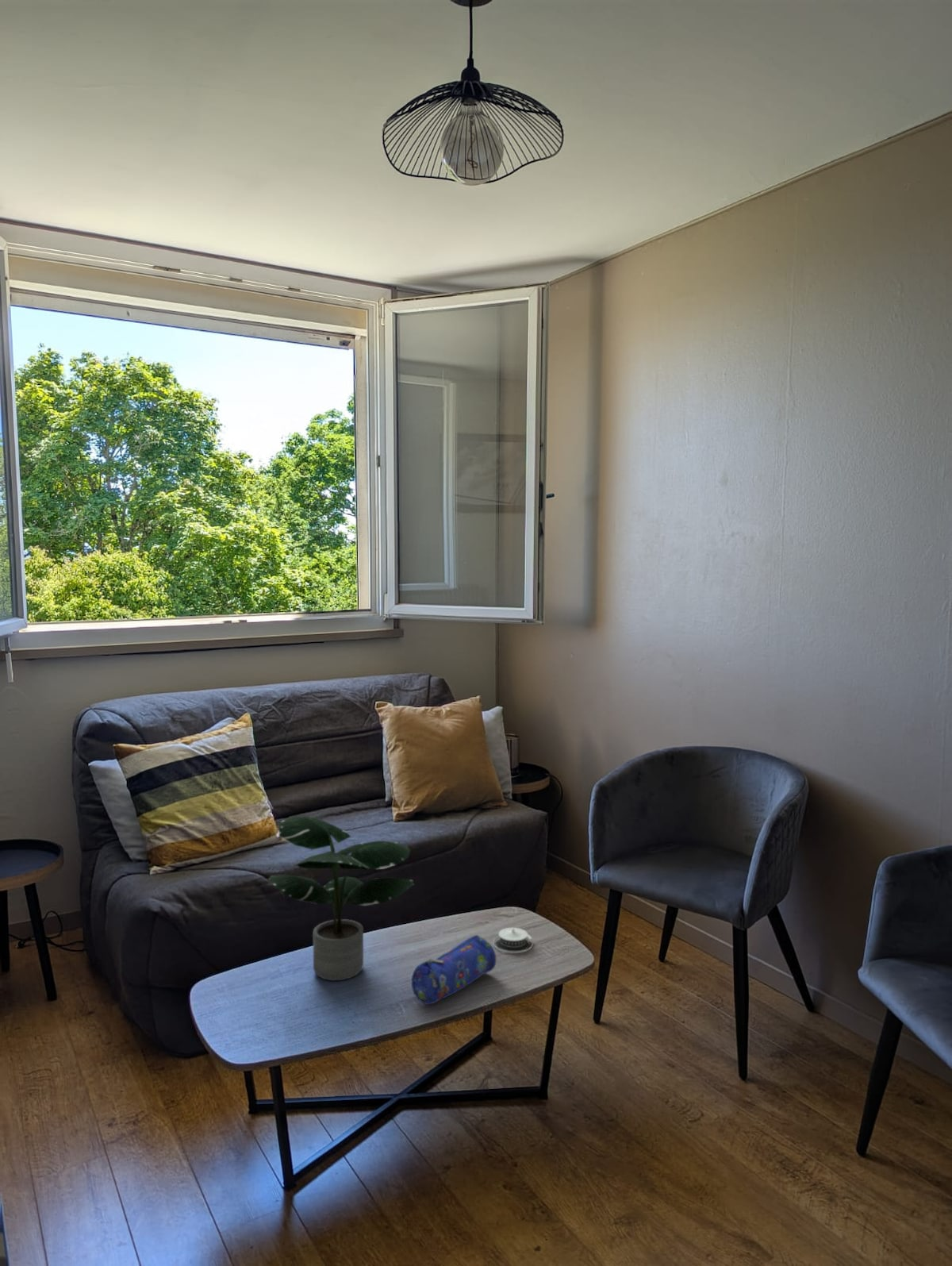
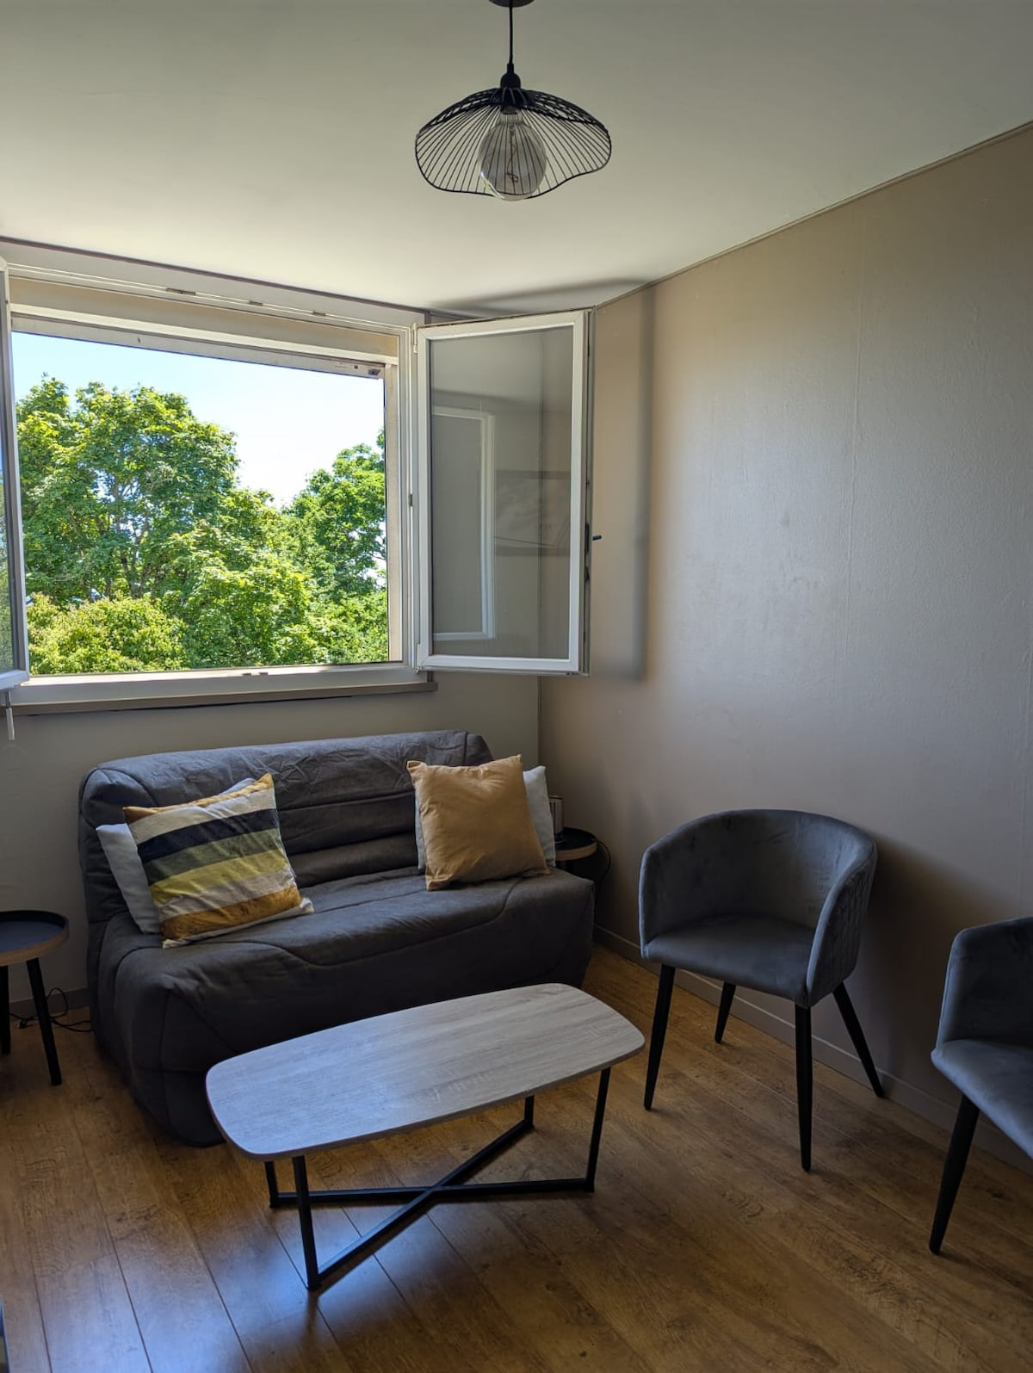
- architectural model [493,927,534,954]
- pencil case [411,934,497,1006]
- potted plant [268,814,414,981]
